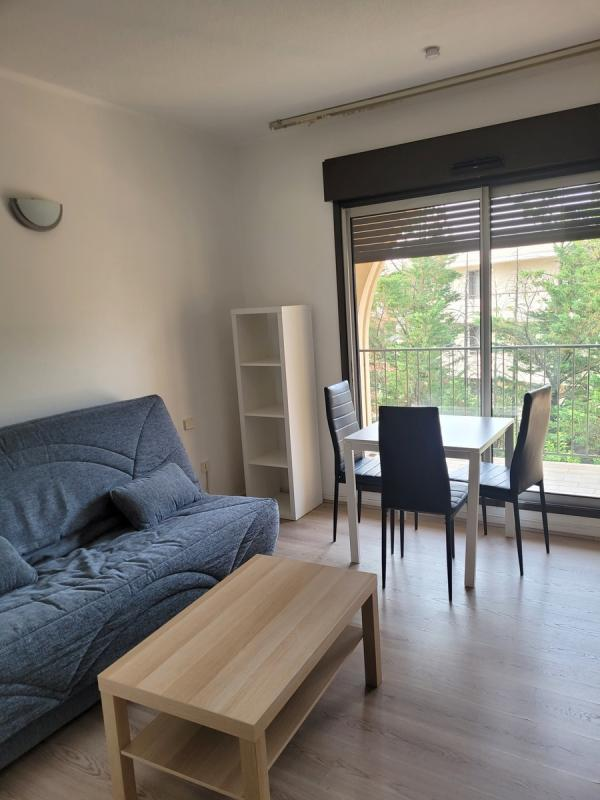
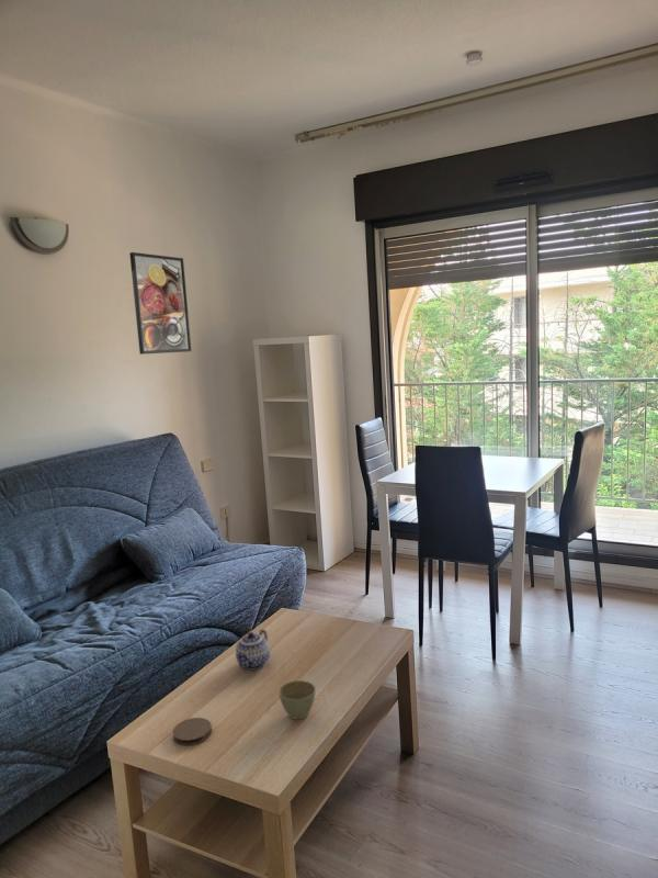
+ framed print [128,251,193,356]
+ teapot [235,629,271,671]
+ coaster [172,717,213,746]
+ flower pot [277,679,317,720]
